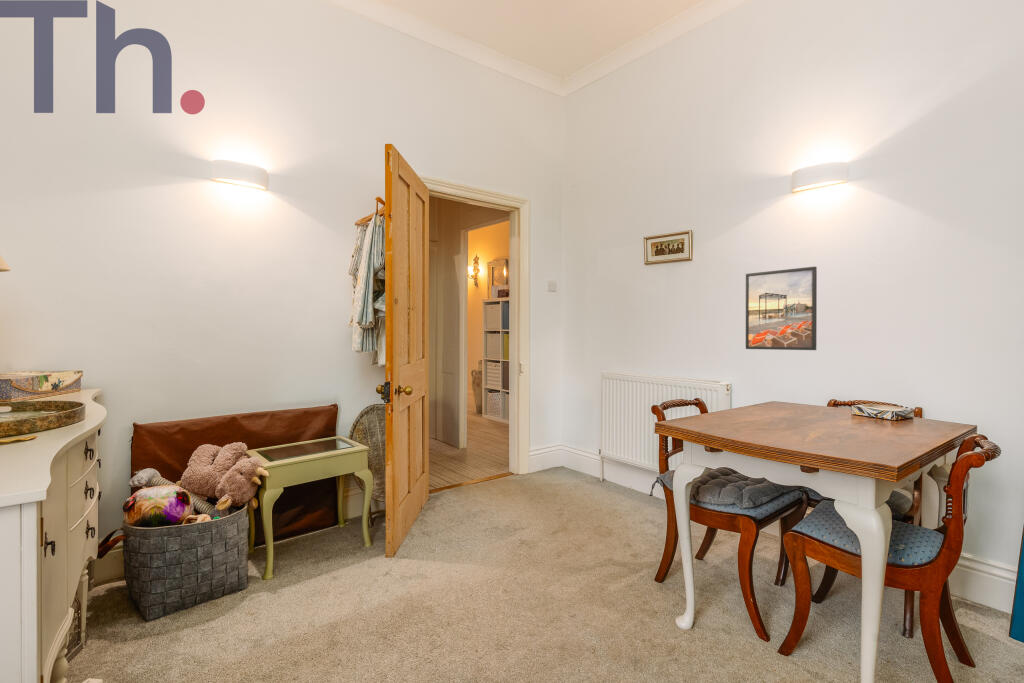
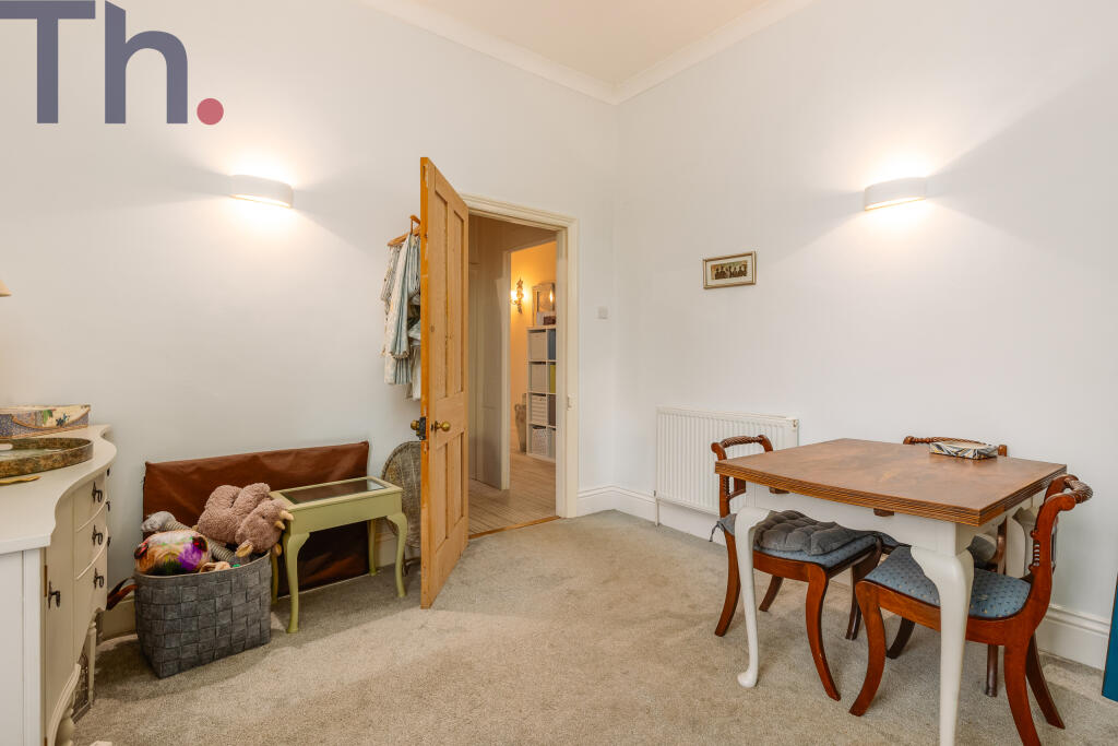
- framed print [745,266,818,351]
